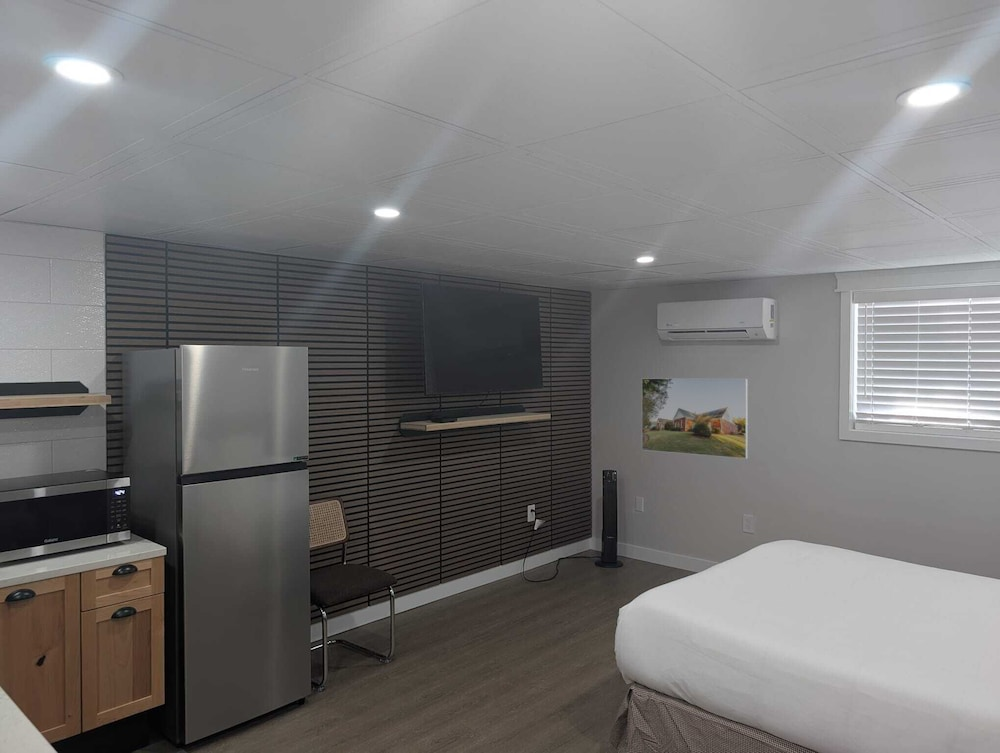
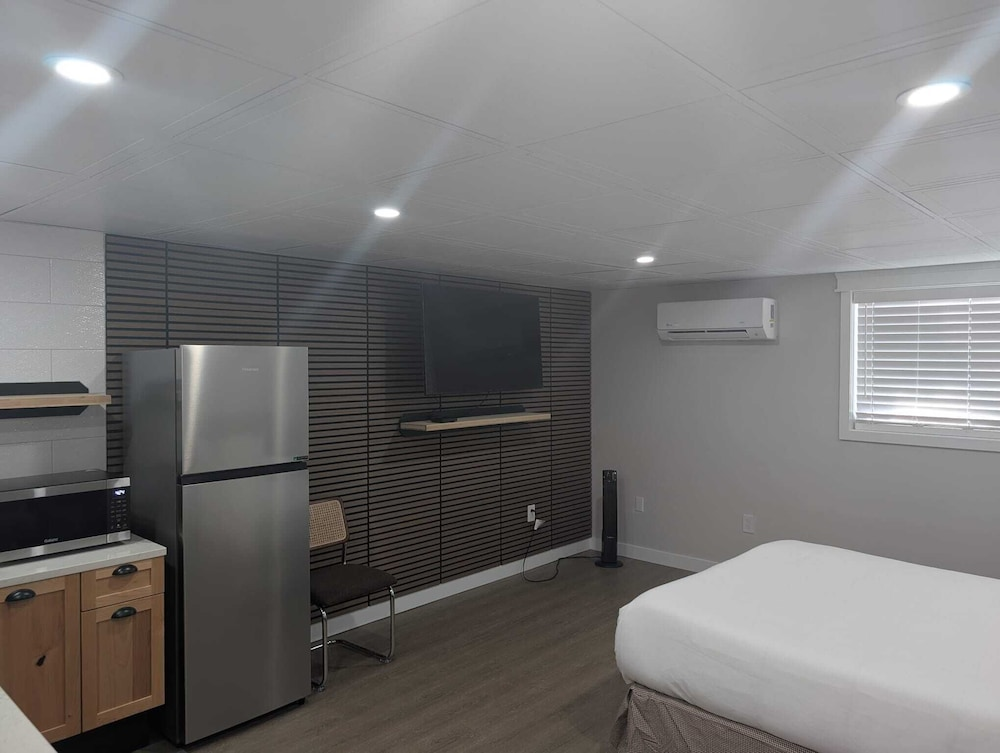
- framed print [641,377,749,460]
